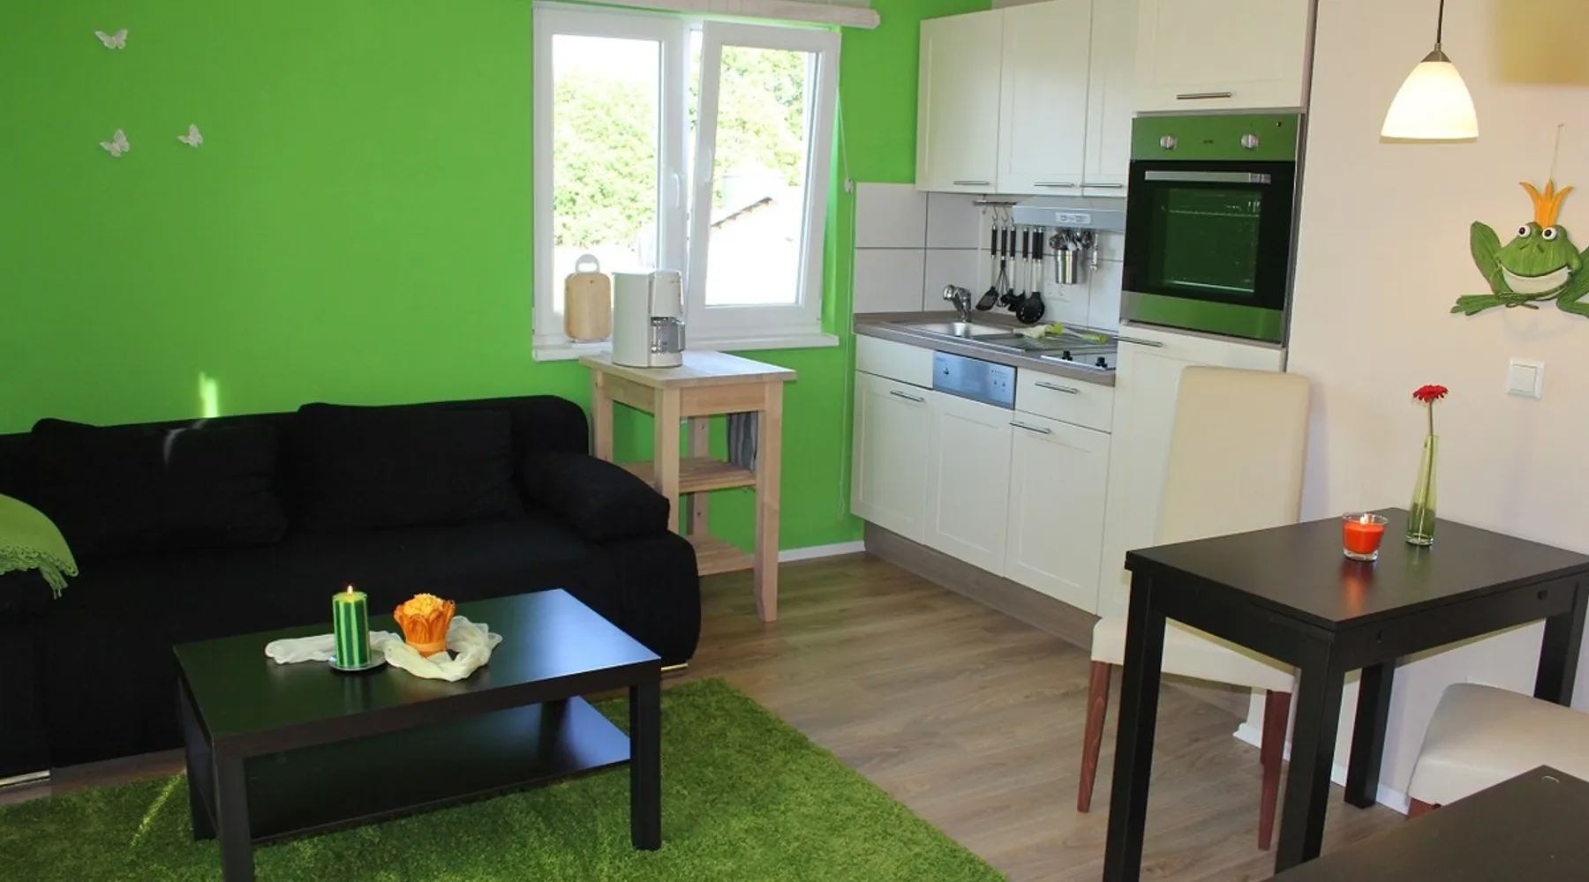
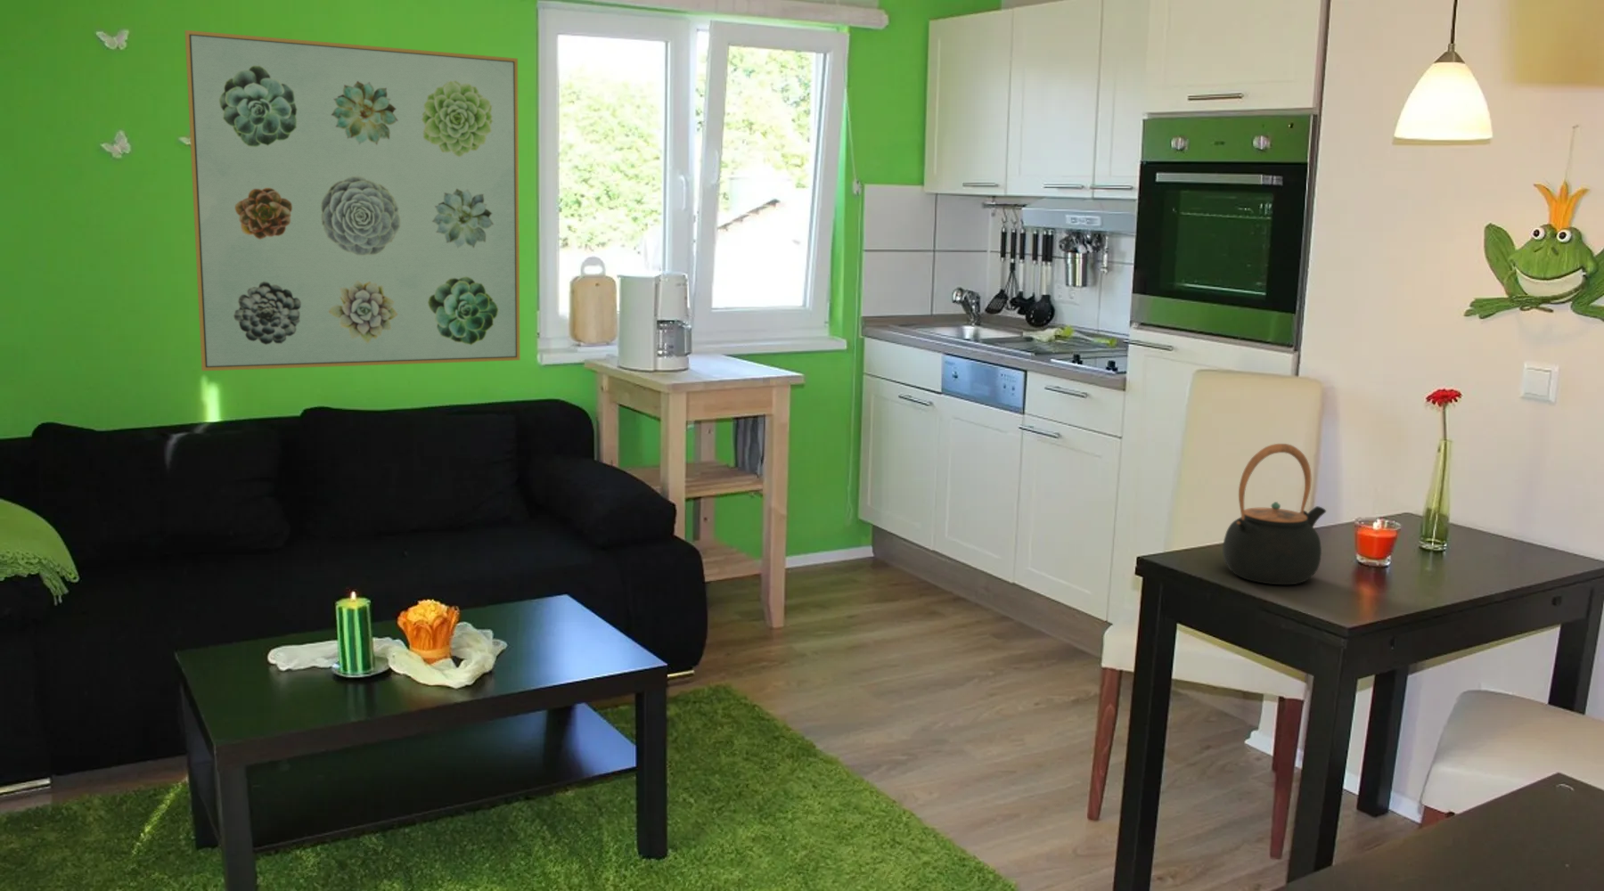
+ teapot [1222,443,1326,585]
+ wall art [183,30,521,372]
